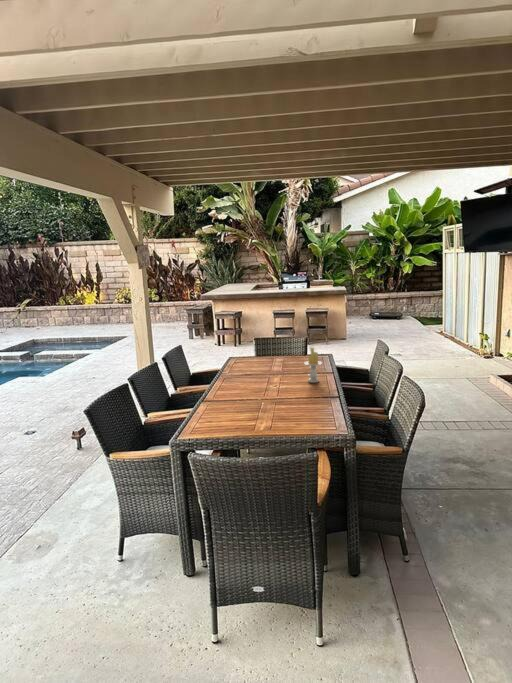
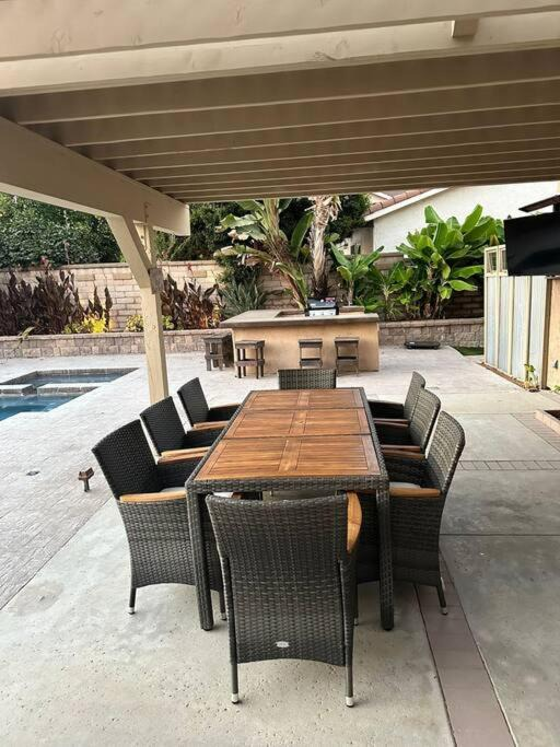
- candle [303,346,323,384]
